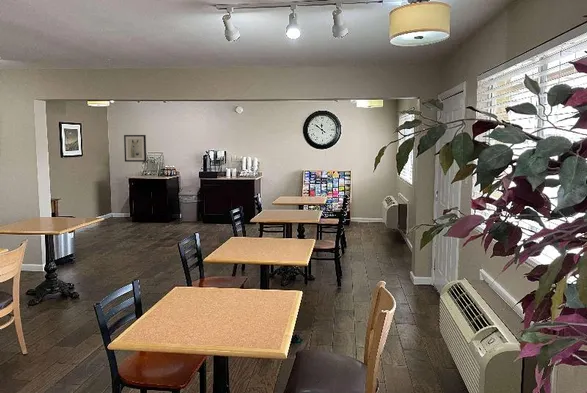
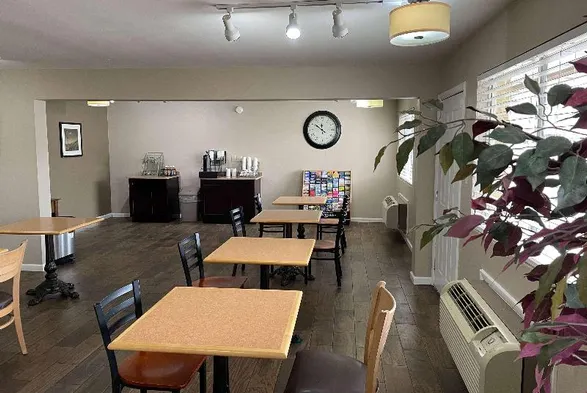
- wall art [123,134,147,163]
